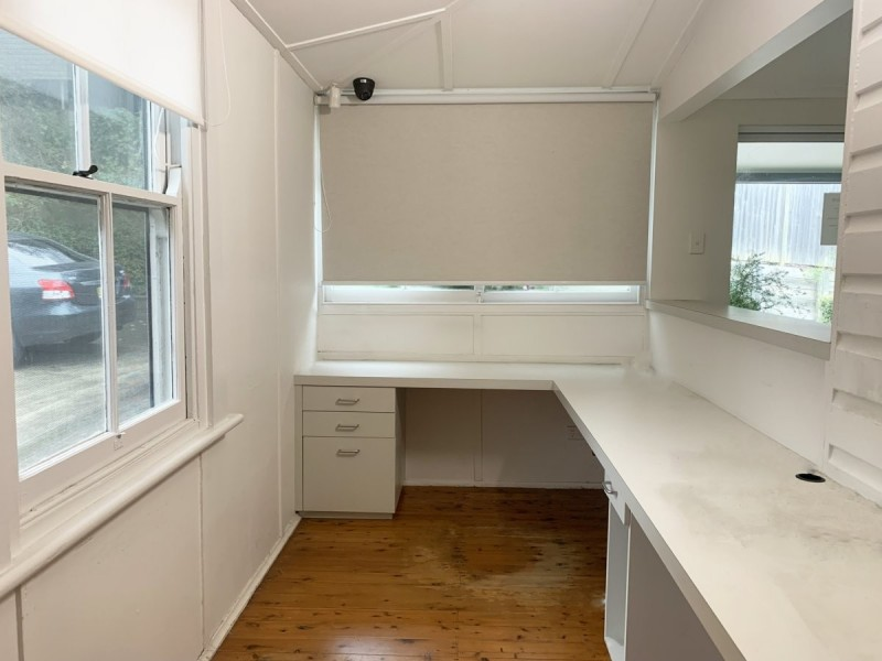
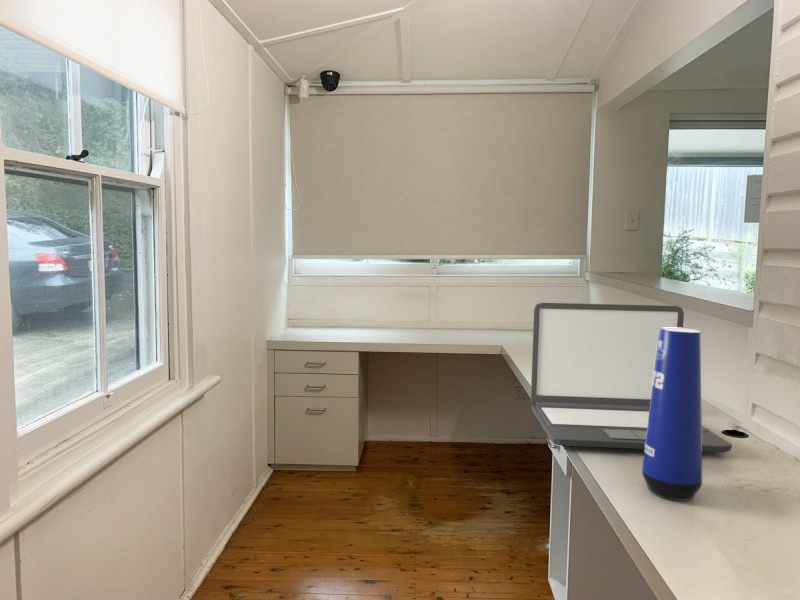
+ vase [641,327,703,502]
+ laptop [530,302,733,453]
